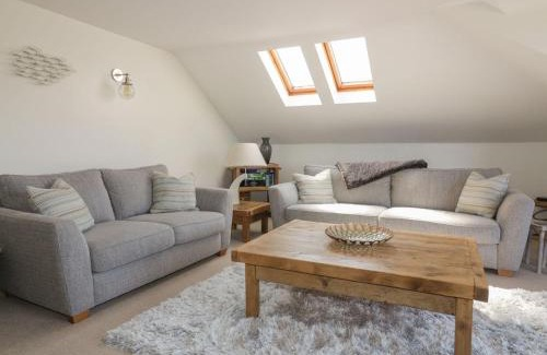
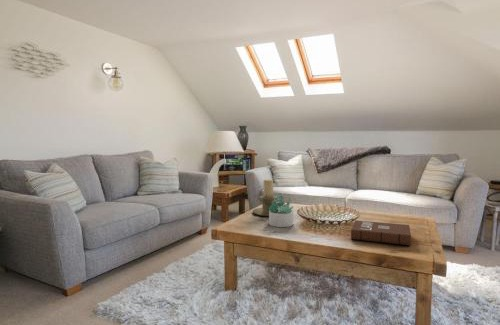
+ candle holder [252,178,278,217]
+ book [350,219,412,246]
+ succulent plant [268,192,294,228]
